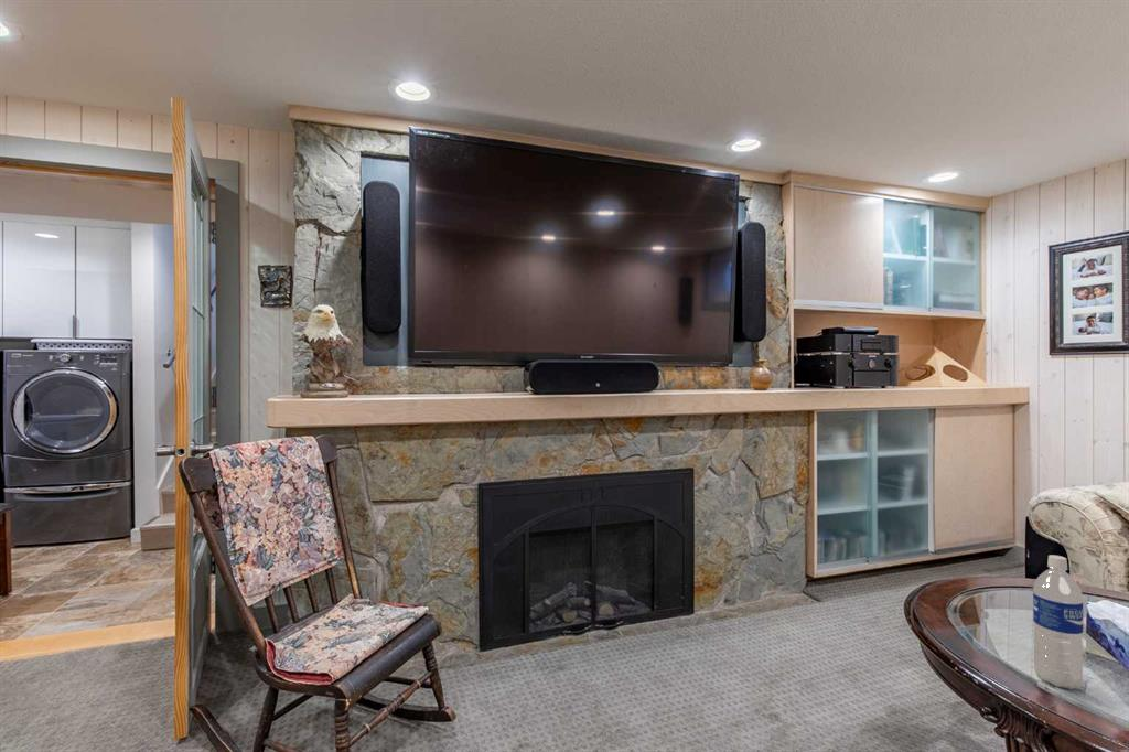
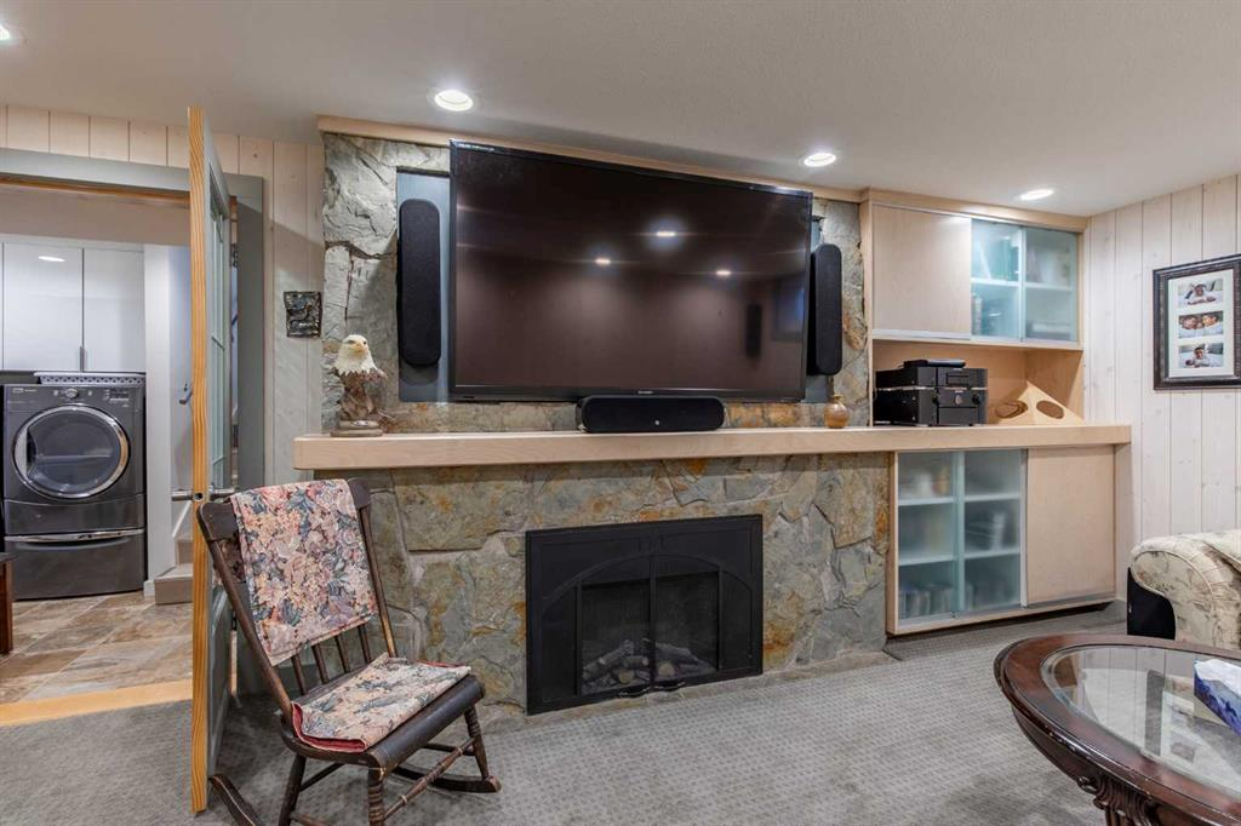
- water bottle [1032,554,1084,690]
